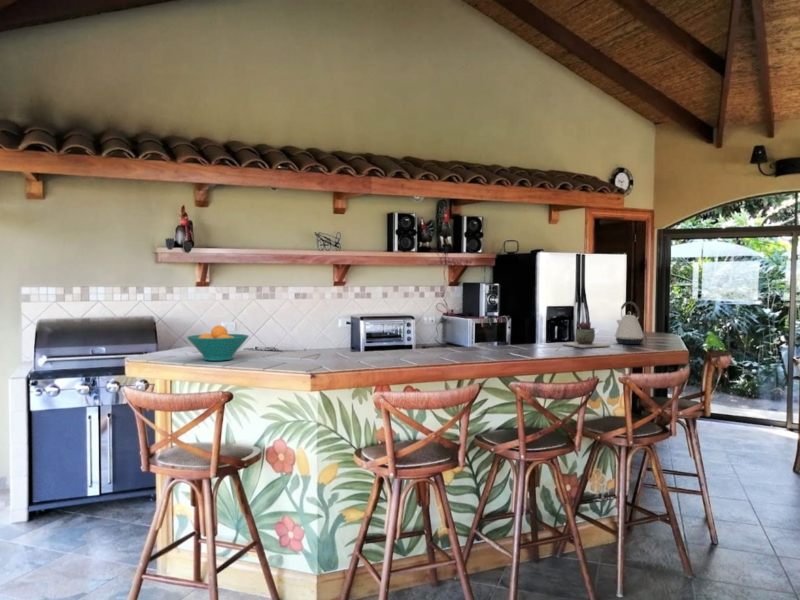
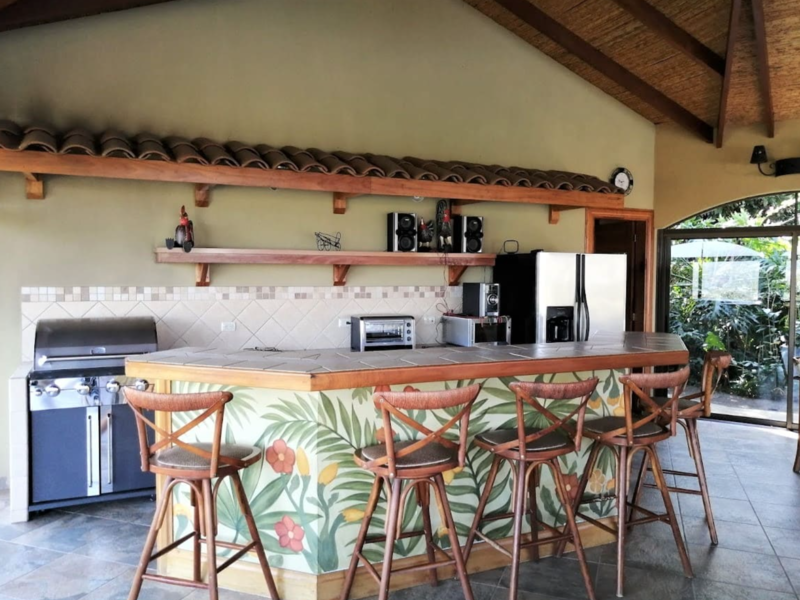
- kettle [614,301,645,345]
- fruit bowl [186,324,250,362]
- succulent plant [562,320,612,349]
